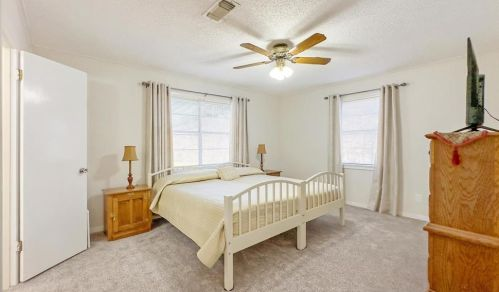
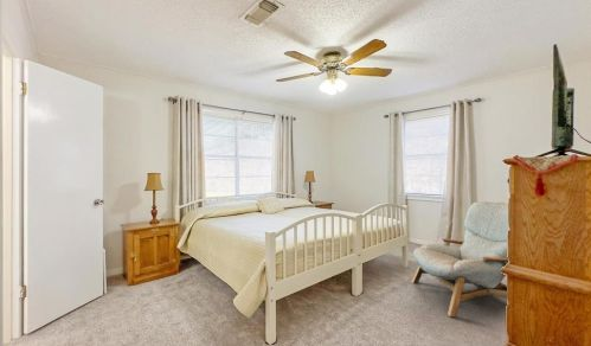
+ armchair [411,200,509,318]
